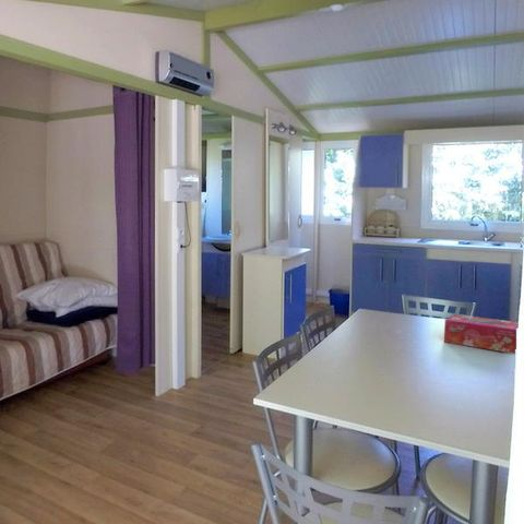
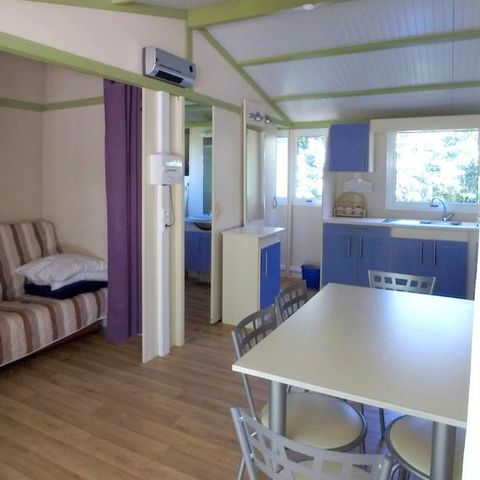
- tissue box [443,313,519,355]
